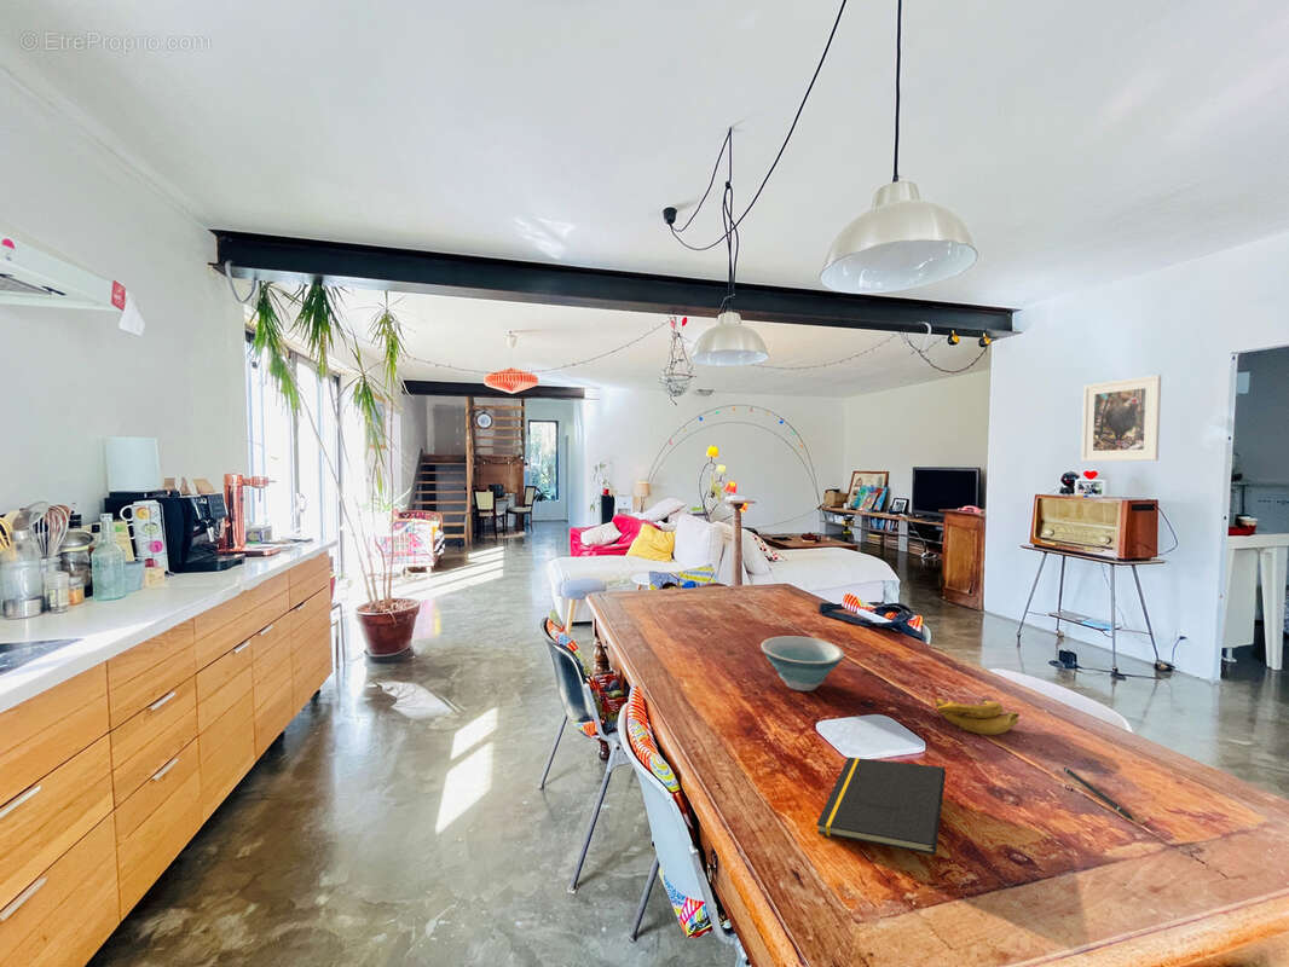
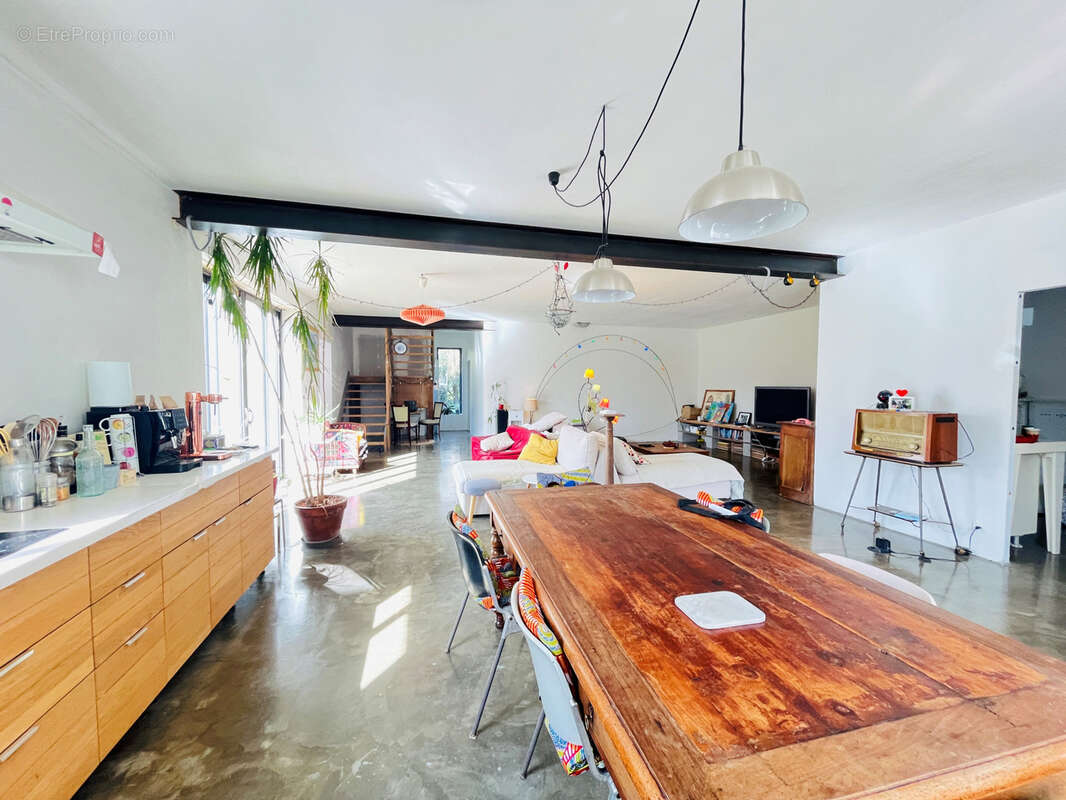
- banana [935,697,1021,736]
- pen [1063,766,1135,822]
- bowl [759,635,845,693]
- notepad [815,755,947,856]
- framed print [1080,374,1162,463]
